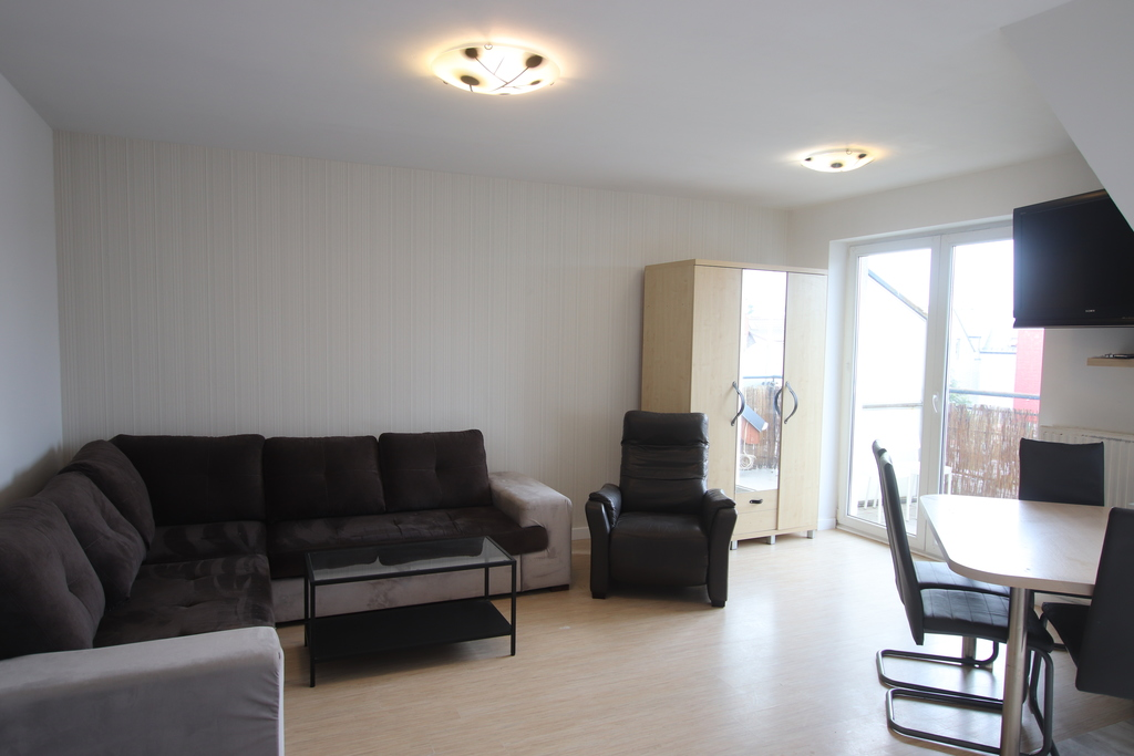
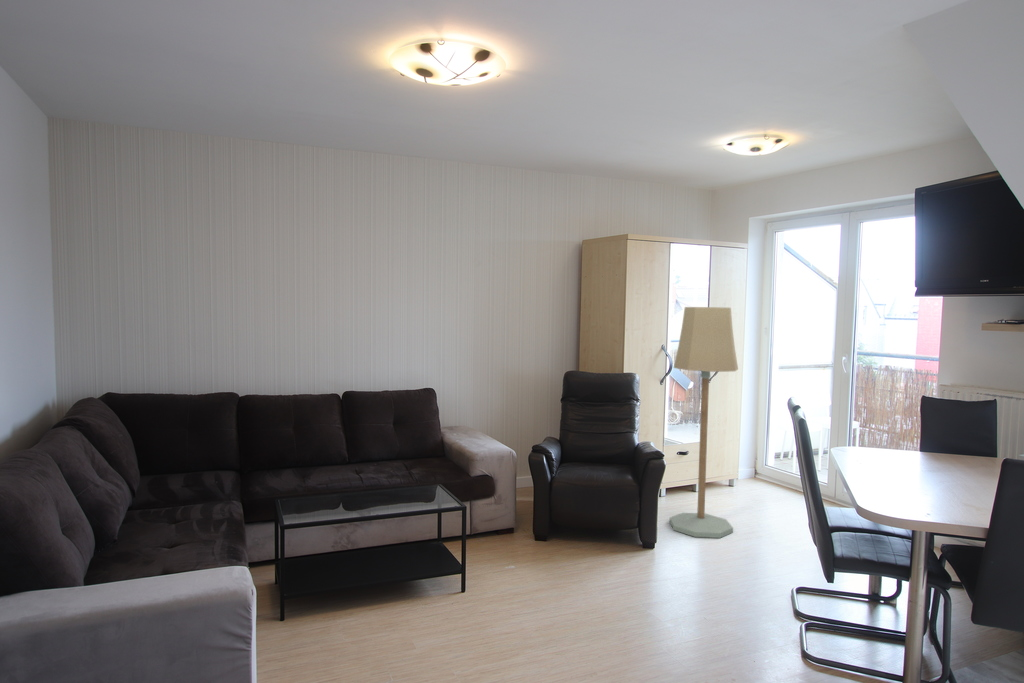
+ floor lamp [668,306,739,539]
